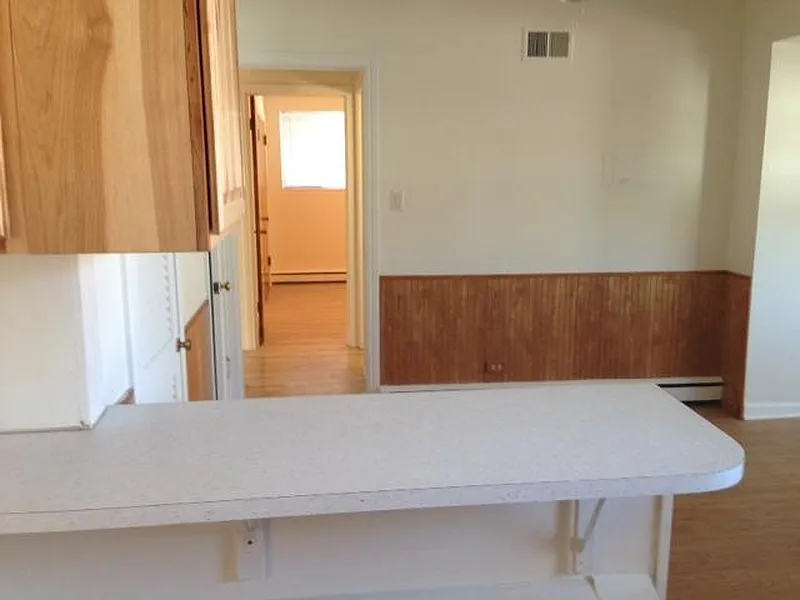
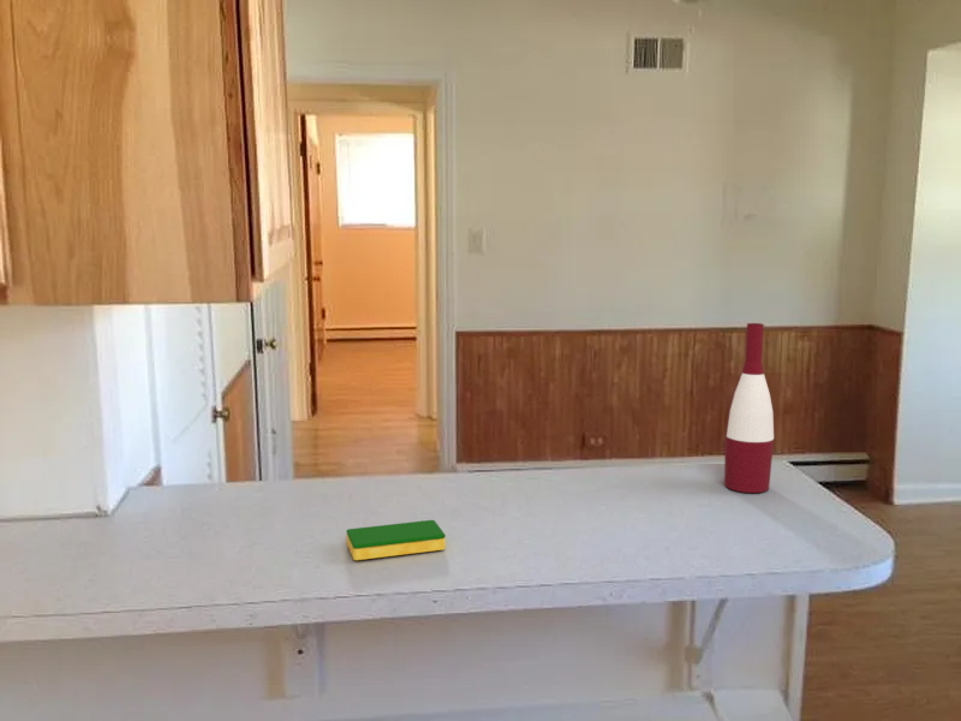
+ dish sponge [345,519,447,561]
+ alcohol [723,322,775,494]
